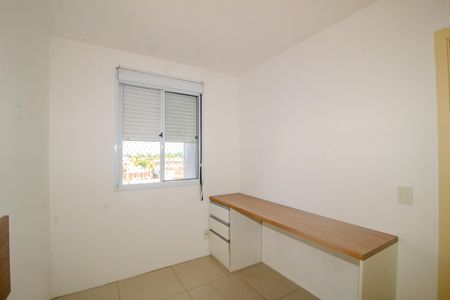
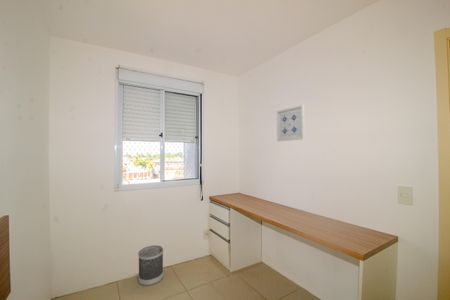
+ wastebasket [137,244,164,287]
+ wall art [276,104,306,142]
